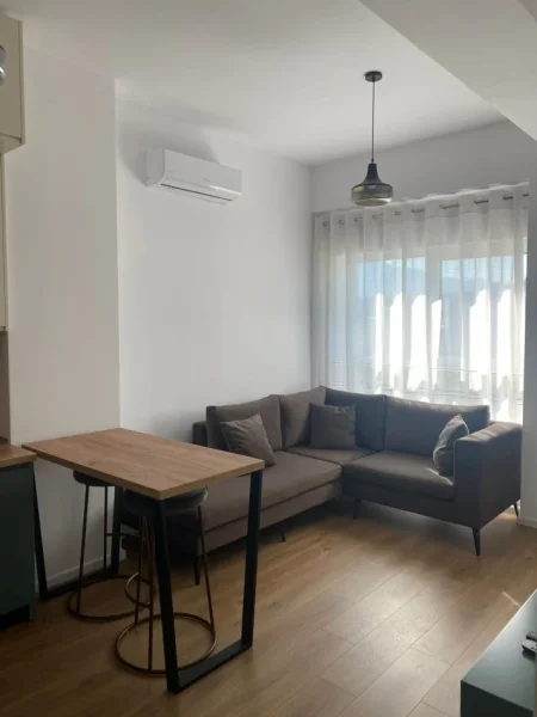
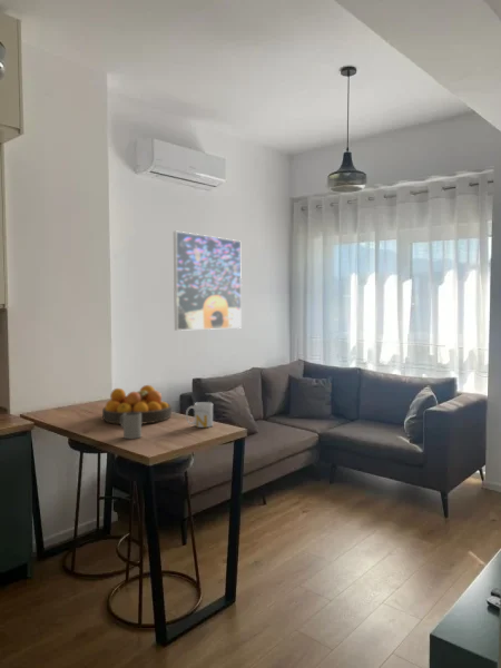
+ mug [120,412,143,440]
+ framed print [173,230,243,332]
+ mug [185,401,214,429]
+ fruit bowl [101,384,173,425]
